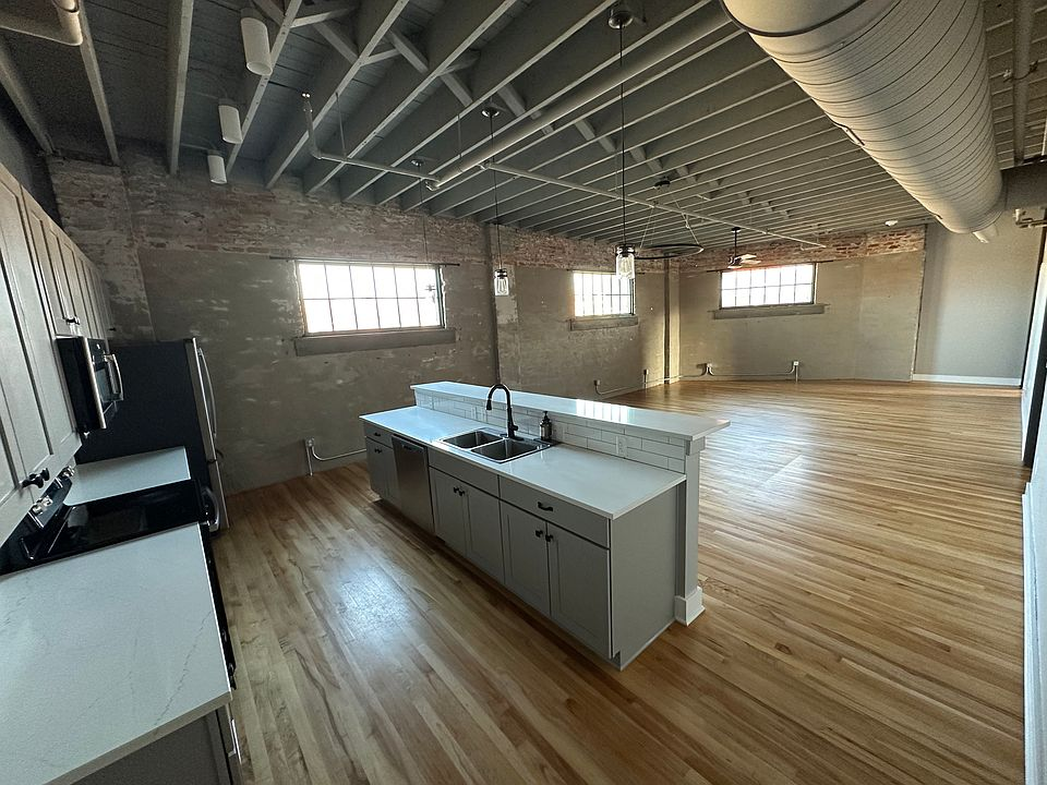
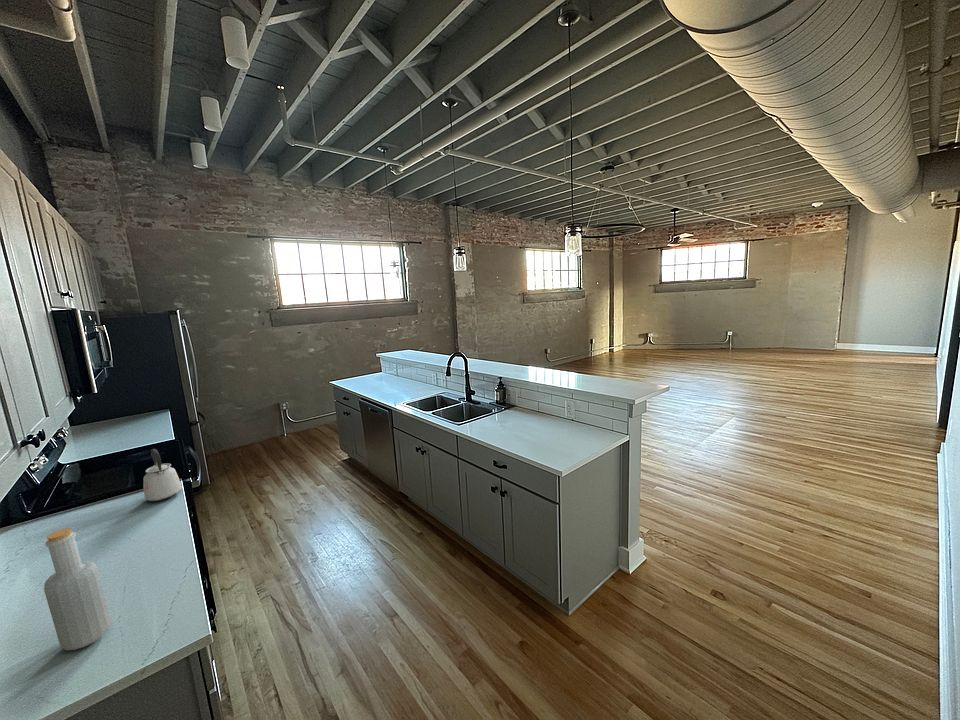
+ kettle [143,448,183,502]
+ bottle [43,527,112,651]
